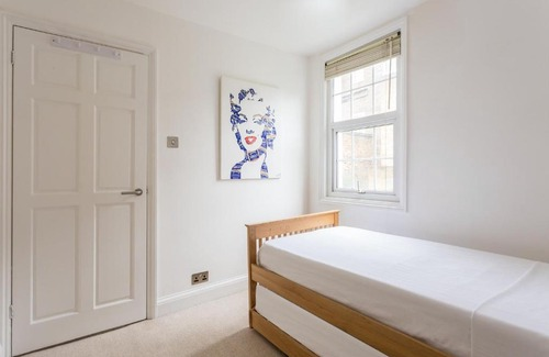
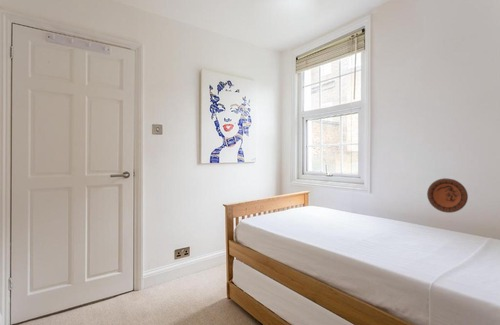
+ decorative plate [426,177,469,214]
